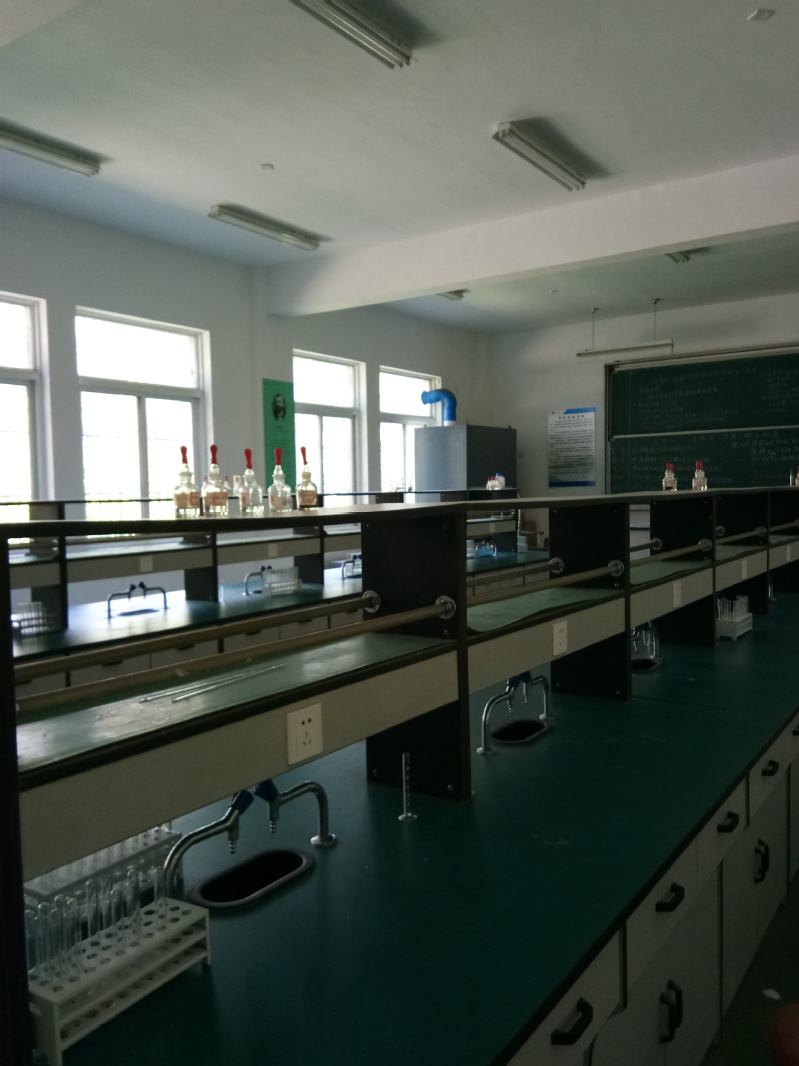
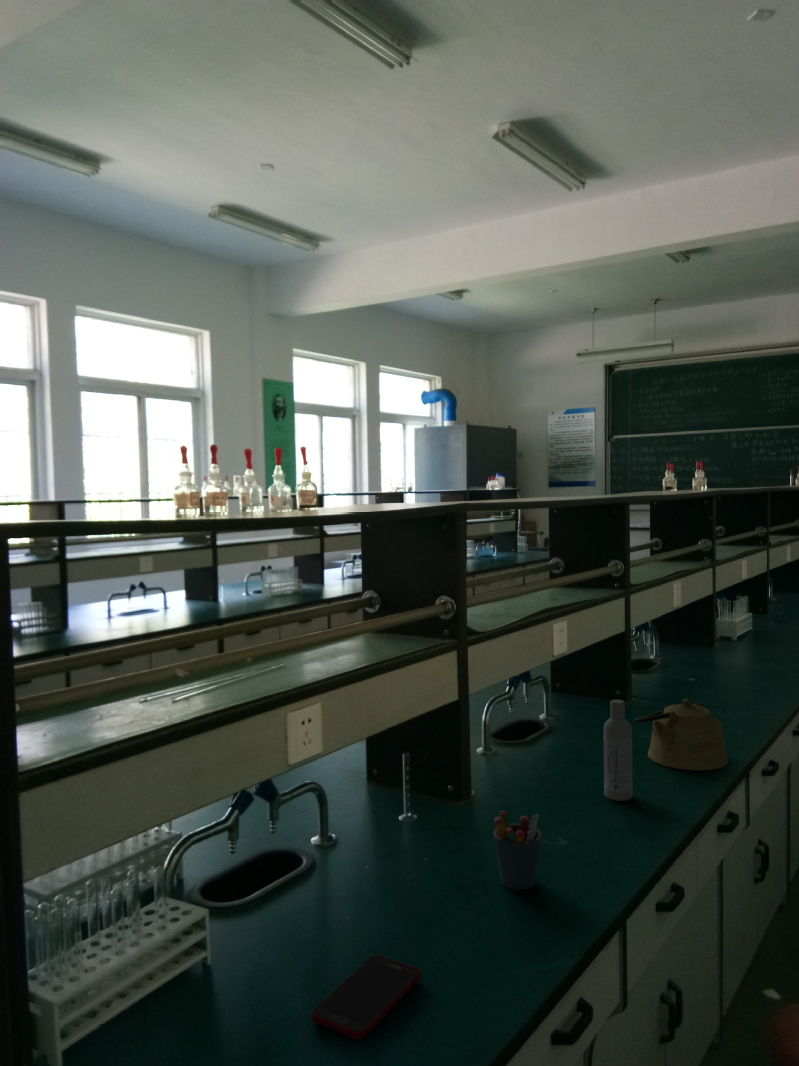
+ kettle [634,698,729,772]
+ cell phone [311,955,422,1041]
+ pen holder [492,810,543,891]
+ bottle [603,699,634,802]
